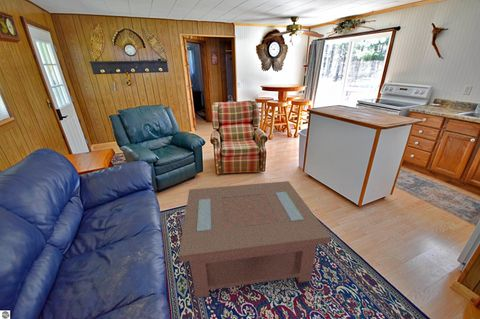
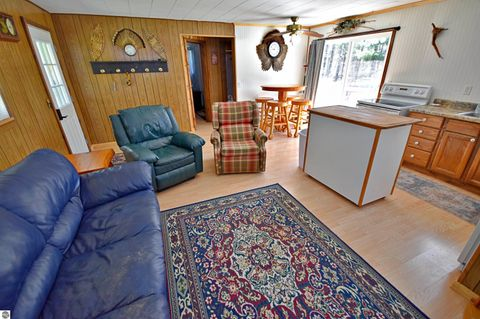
- coffee table [178,180,332,299]
